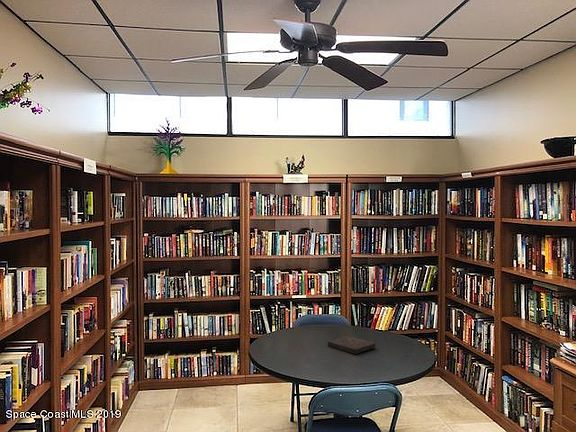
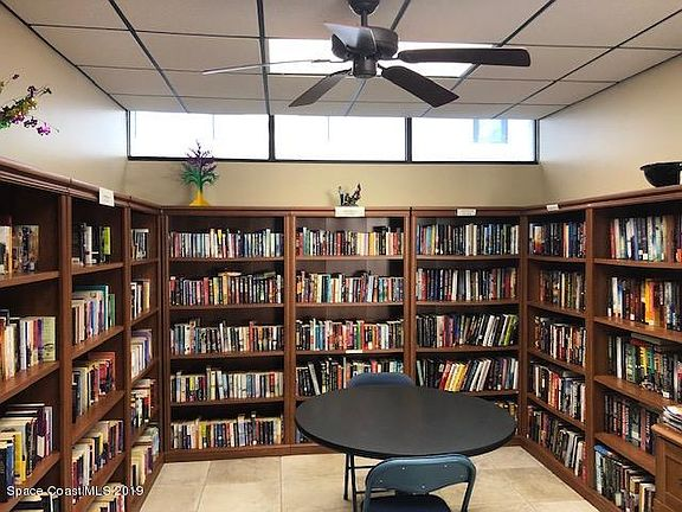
- book [327,335,376,355]
